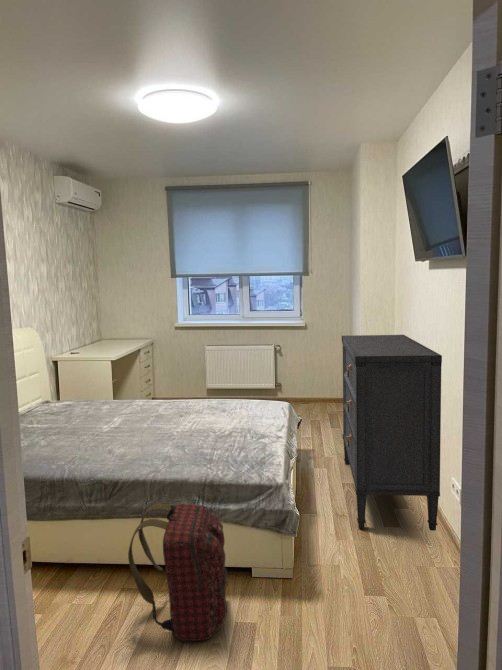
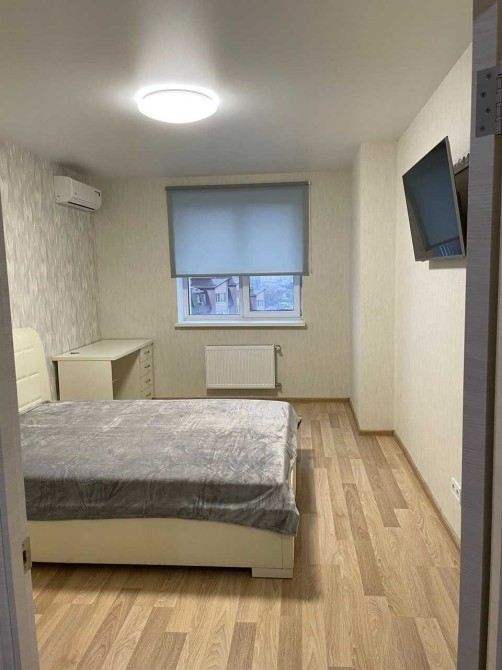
- dresser [341,334,443,532]
- backpack [127,503,229,642]
